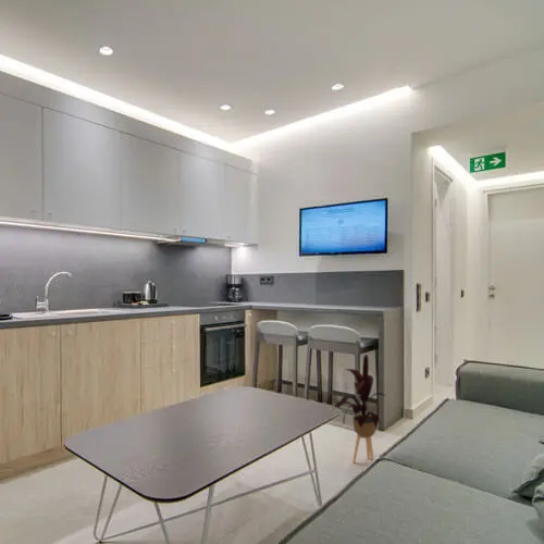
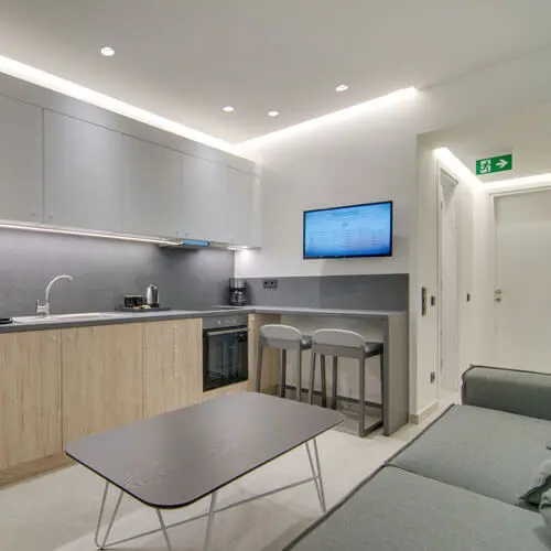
- house plant [333,354,386,465]
